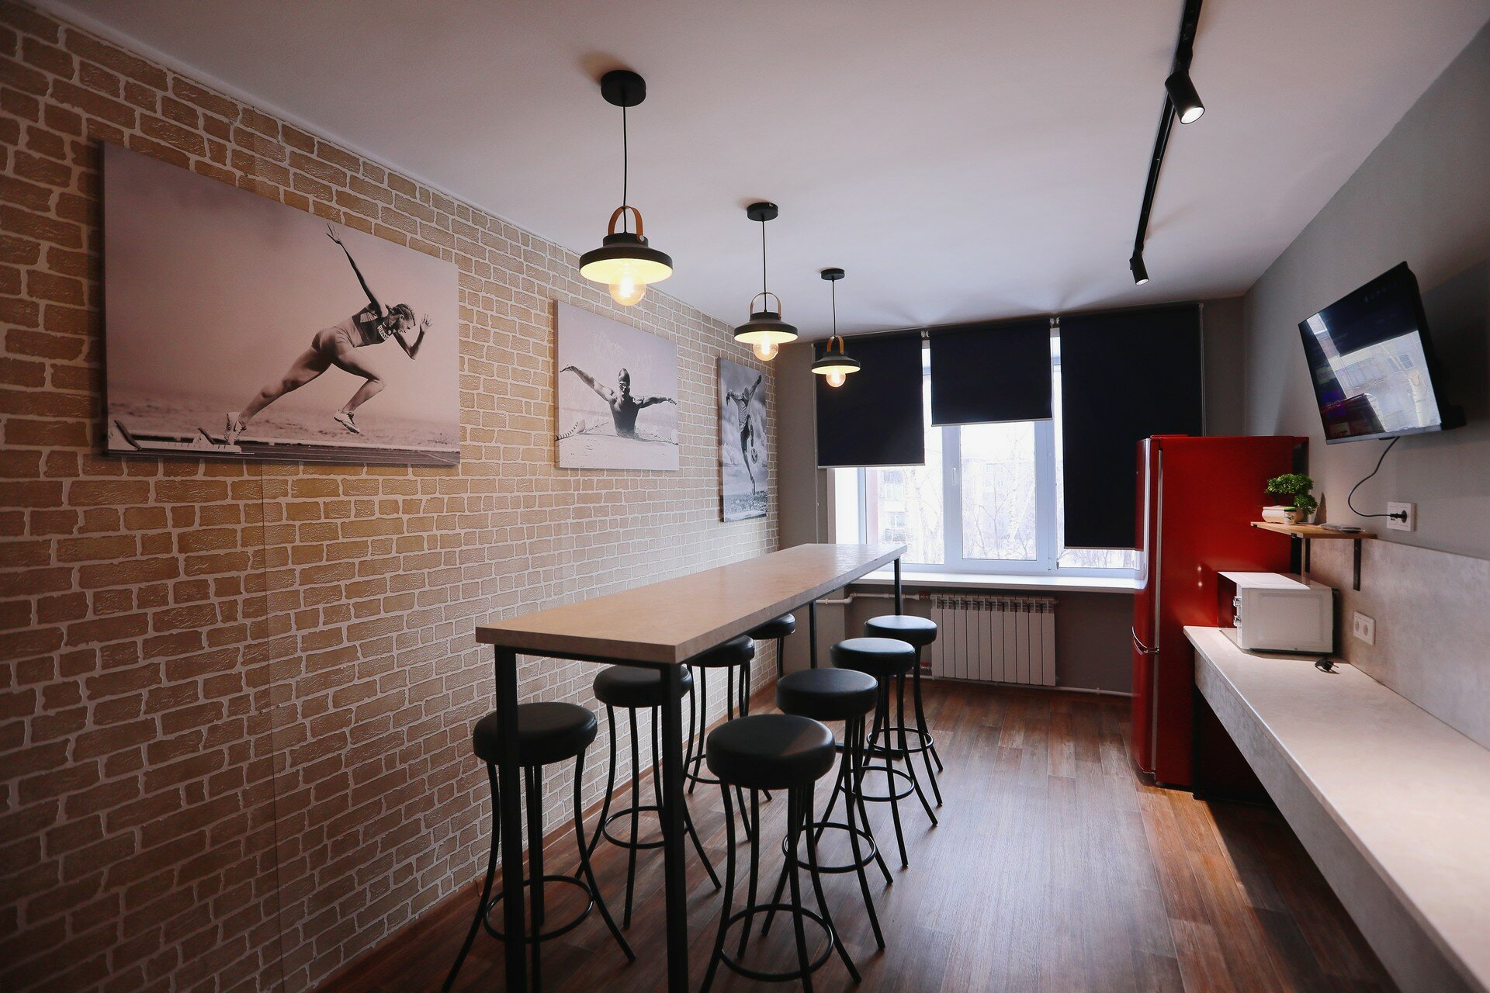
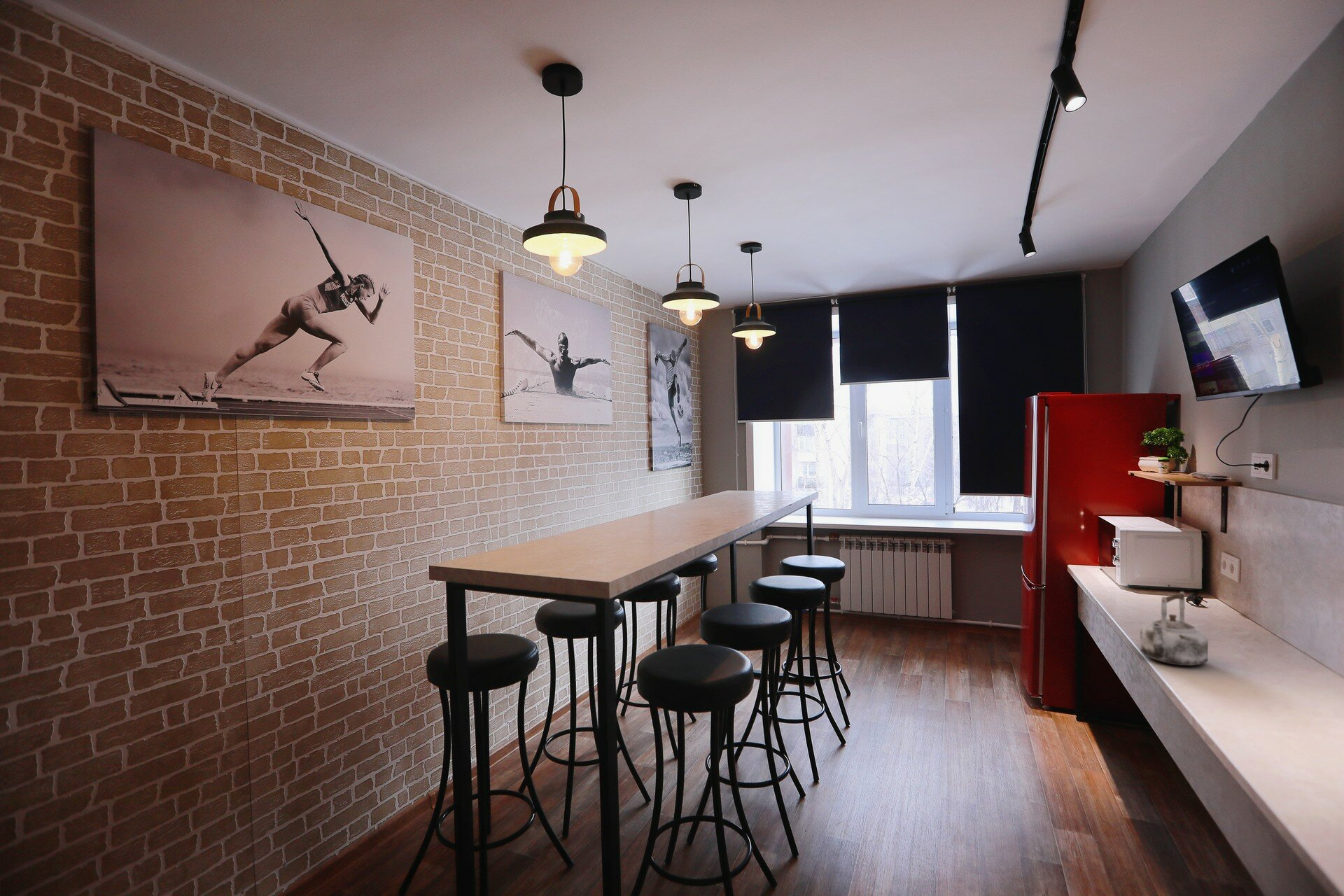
+ kettle [1140,591,1209,666]
